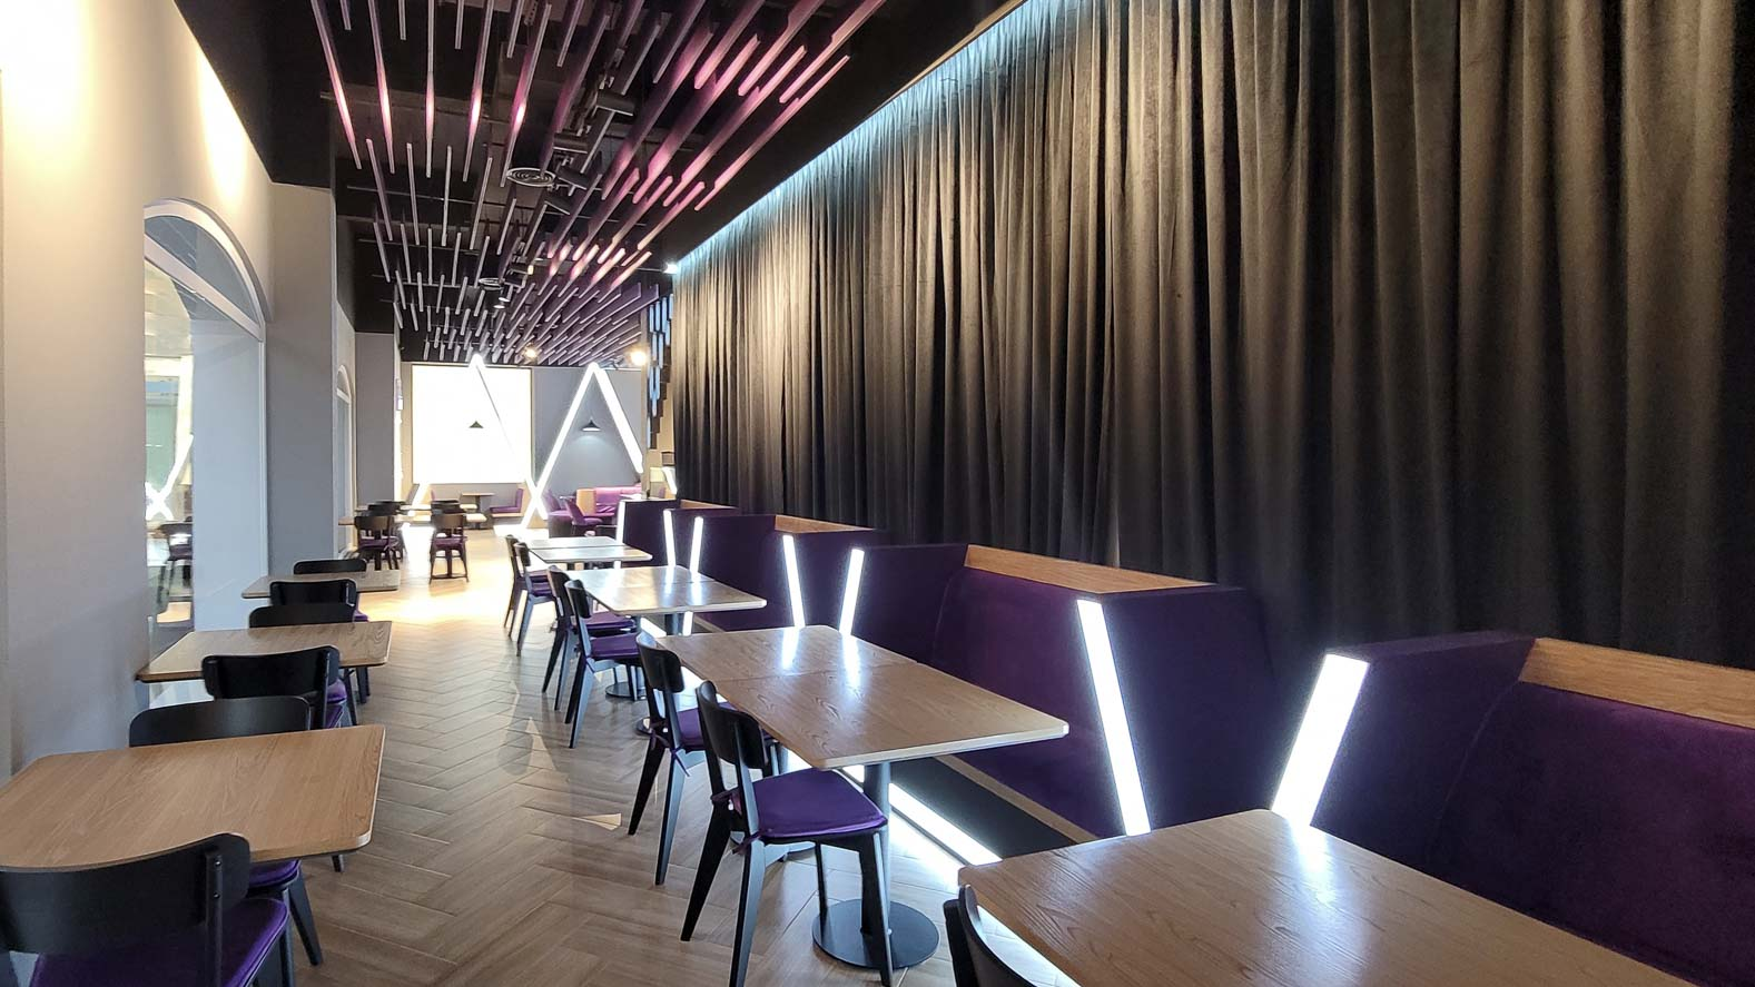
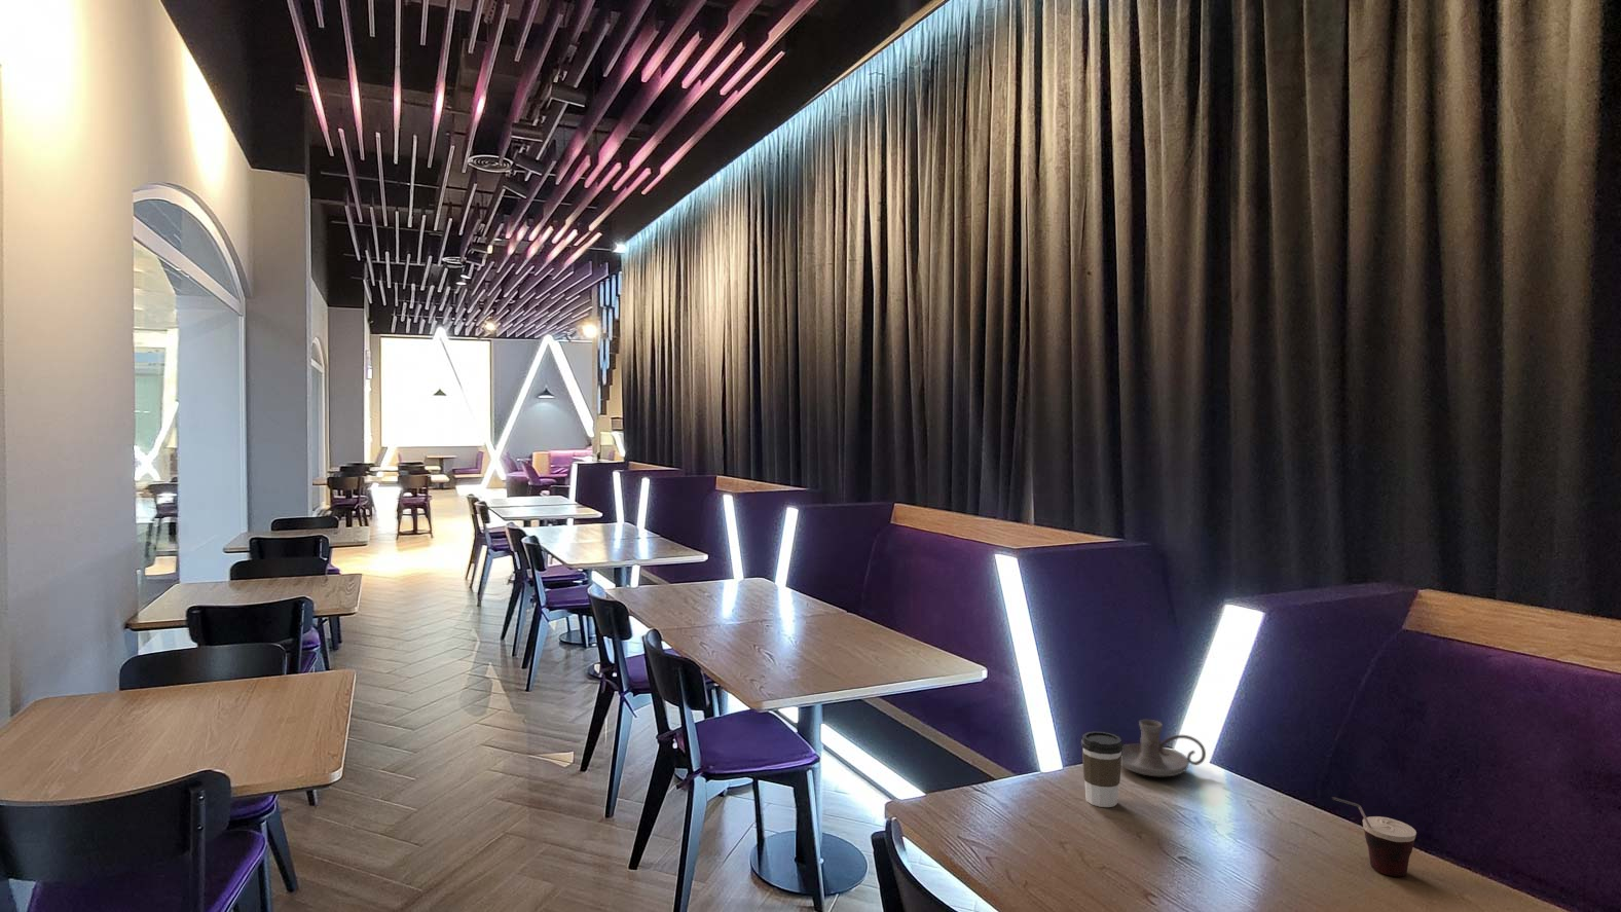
+ candle holder [1121,718,1207,777]
+ cup [1332,796,1417,877]
+ coffee cup [1080,730,1123,808]
